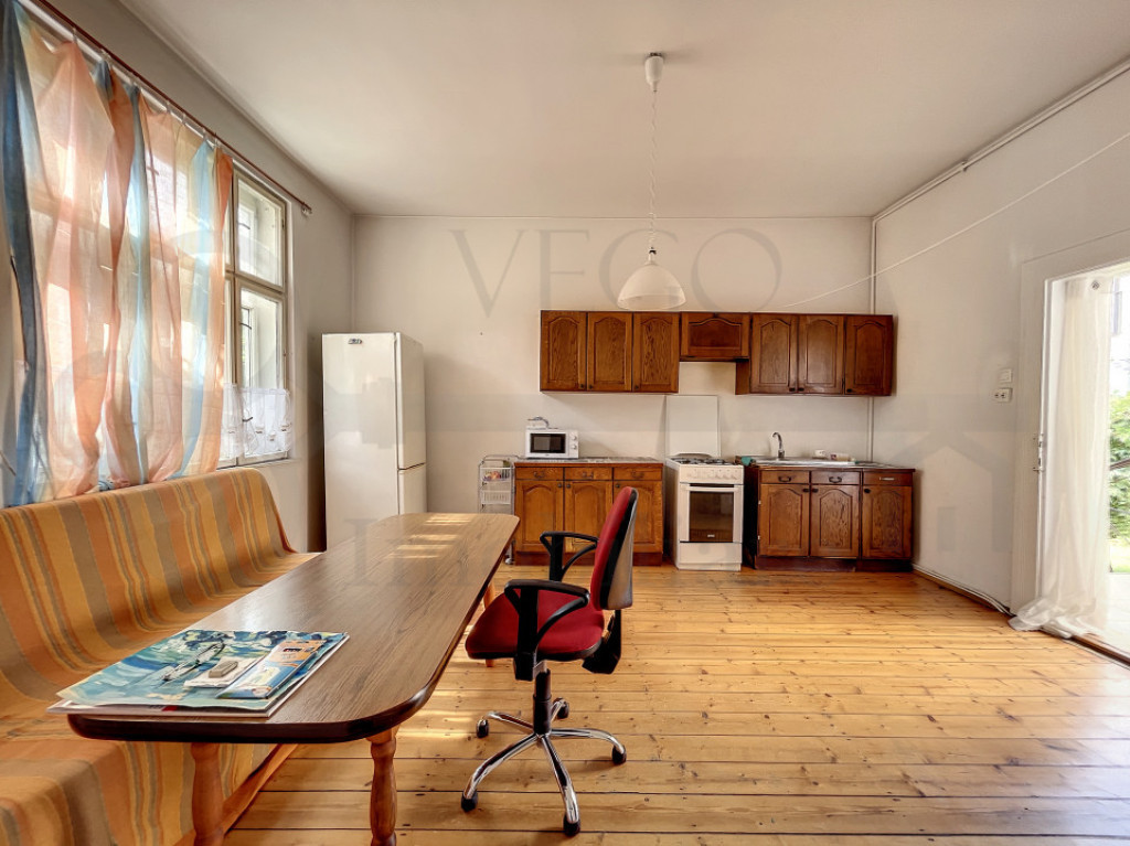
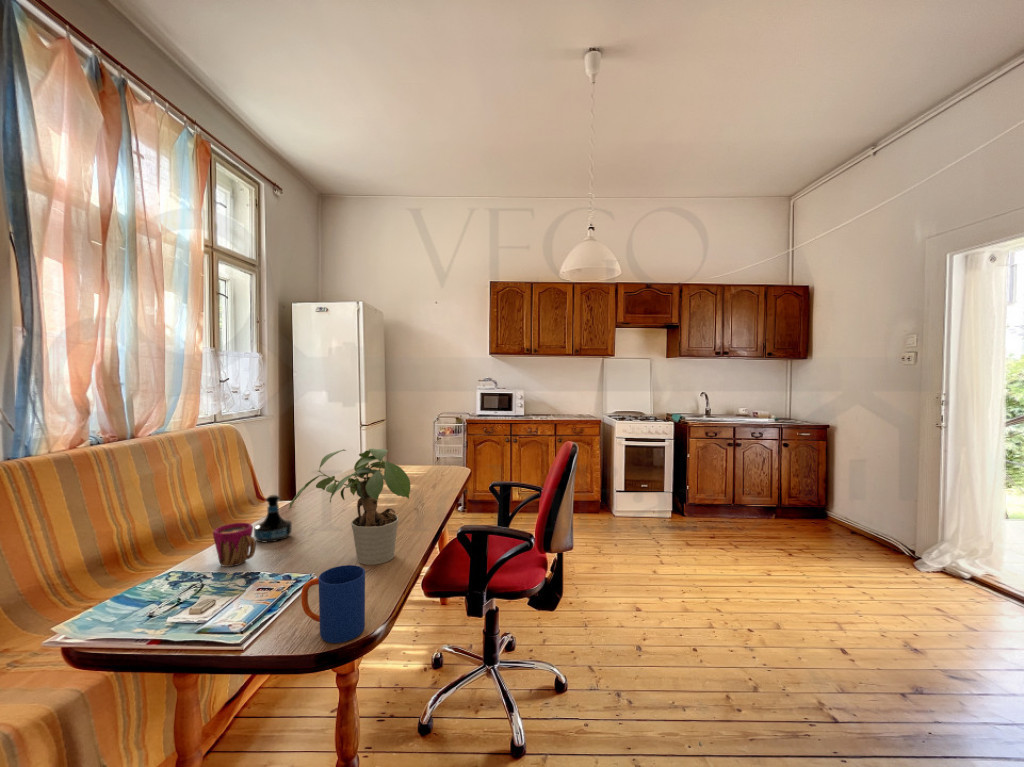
+ tequila bottle [253,494,293,543]
+ potted plant [288,447,412,566]
+ mug [300,564,366,644]
+ cup [212,522,257,568]
